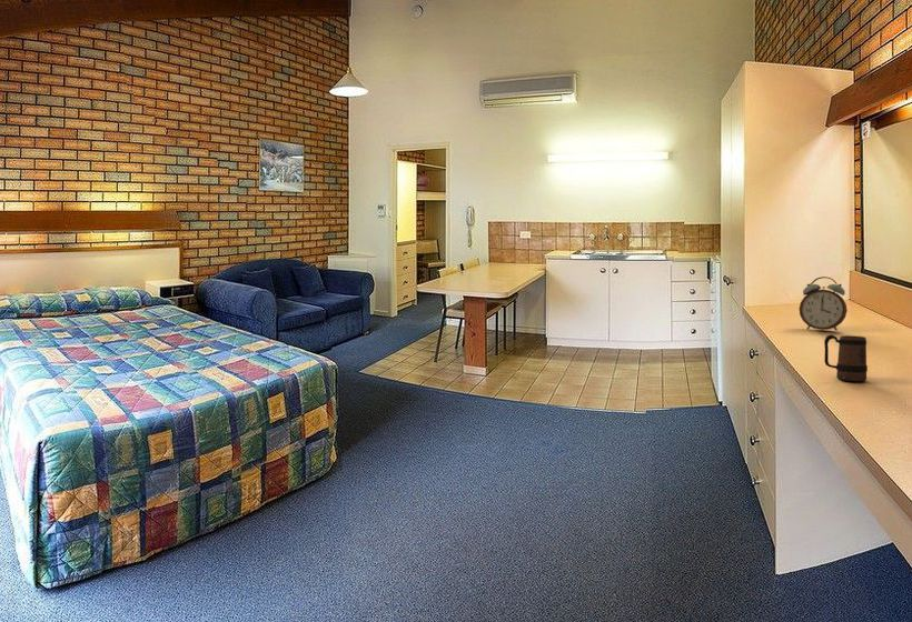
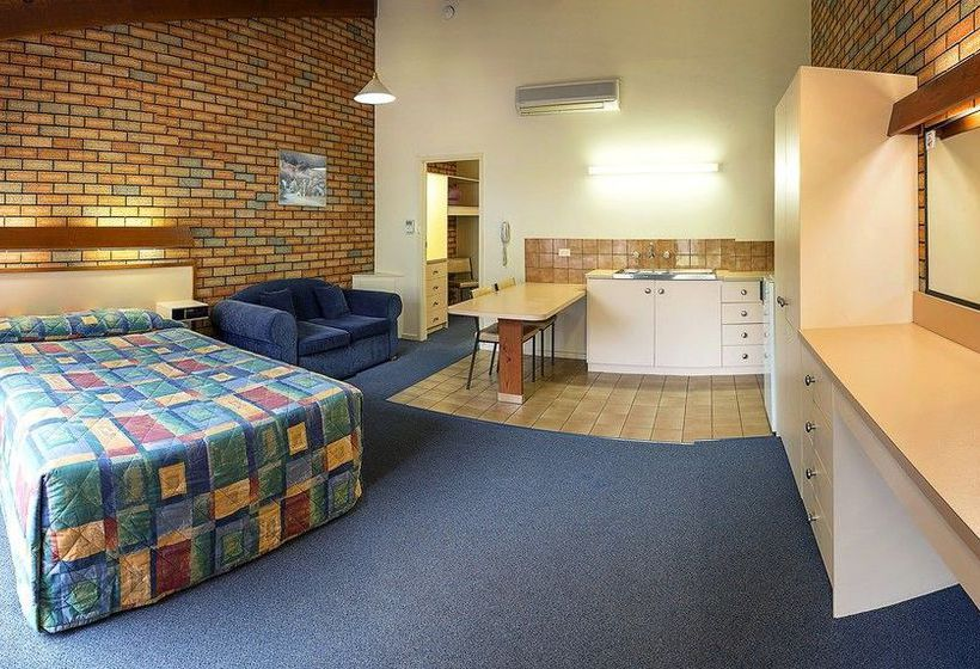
- alarm clock [799,275,849,332]
- mug [823,334,869,382]
